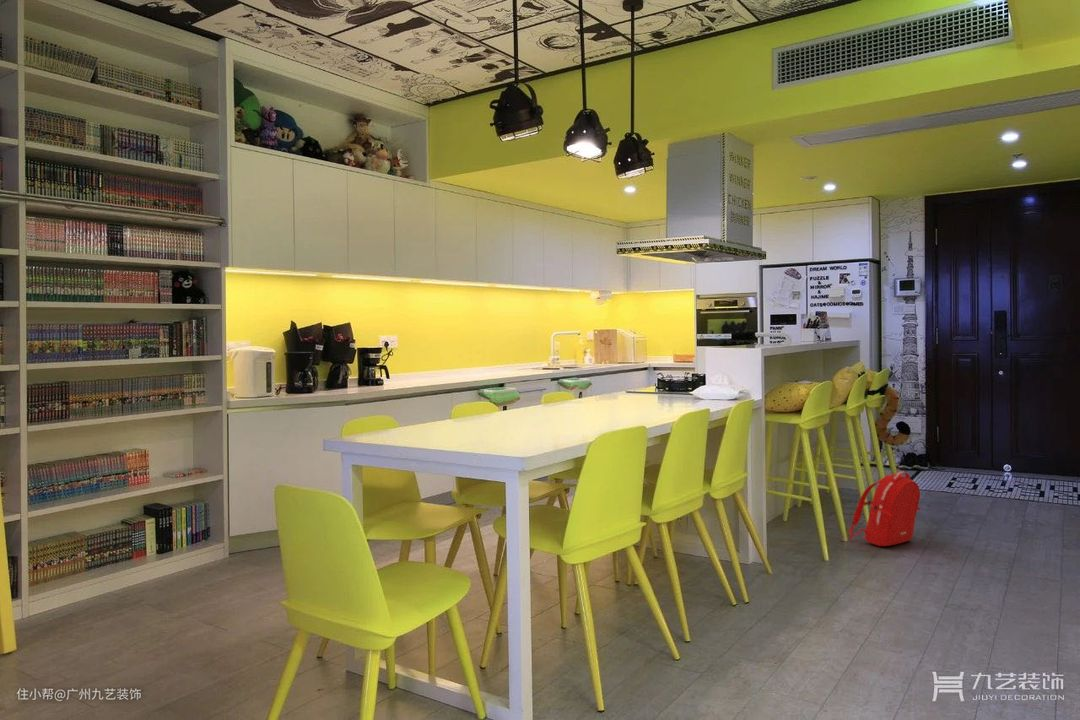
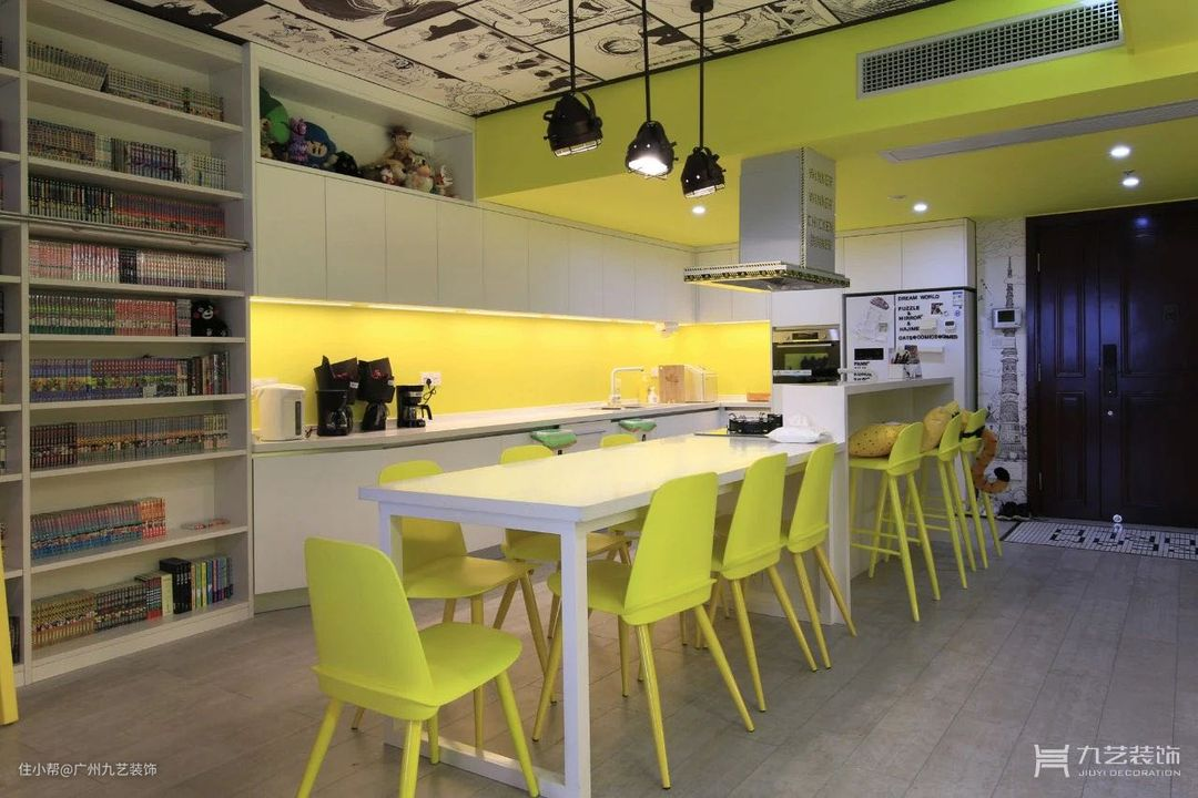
- backpack [848,470,922,547]
